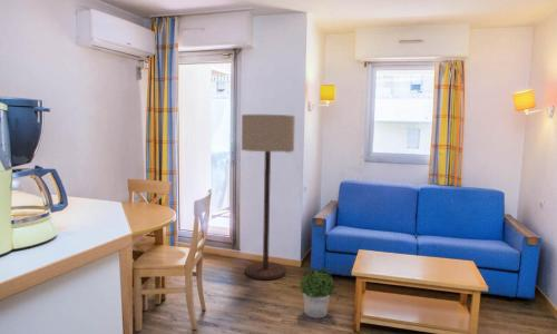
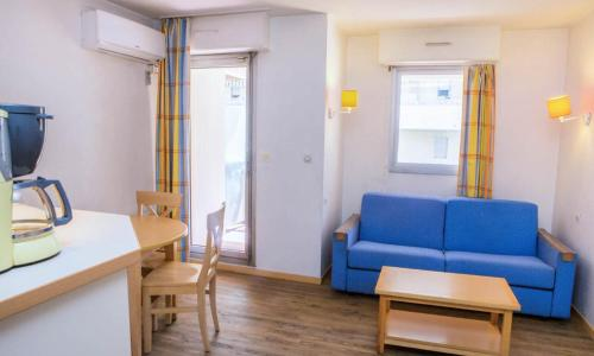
- potted plant [299,266,339,320]
- floor lamp [241,114,296,281]
